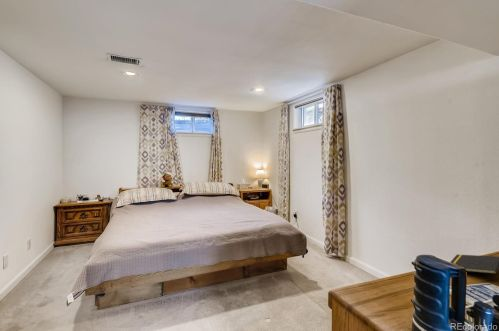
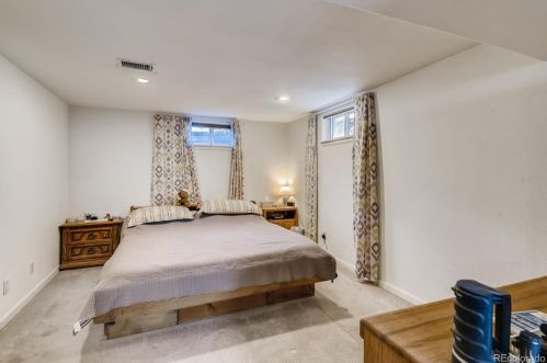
- notepad [450,254,499,275]
